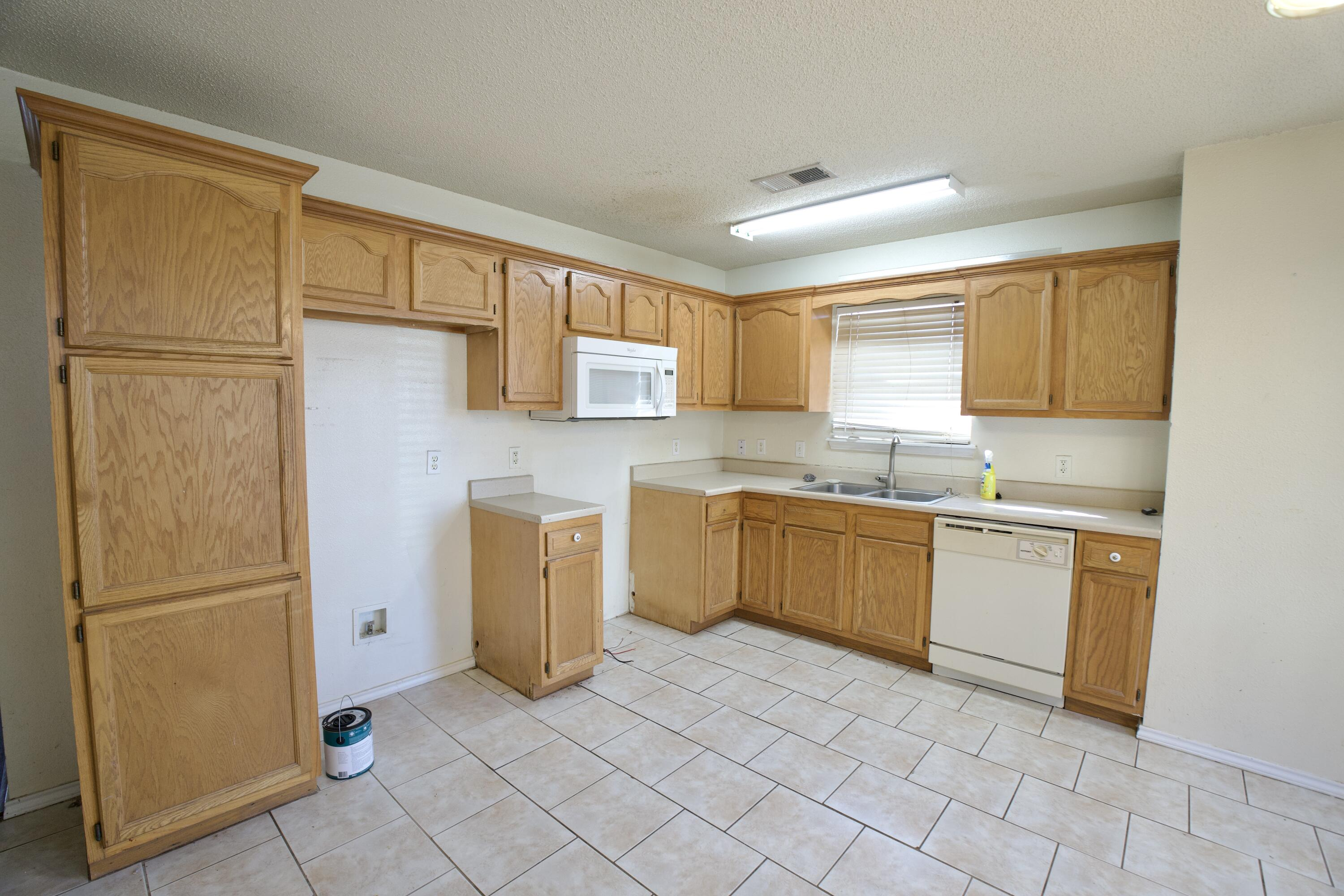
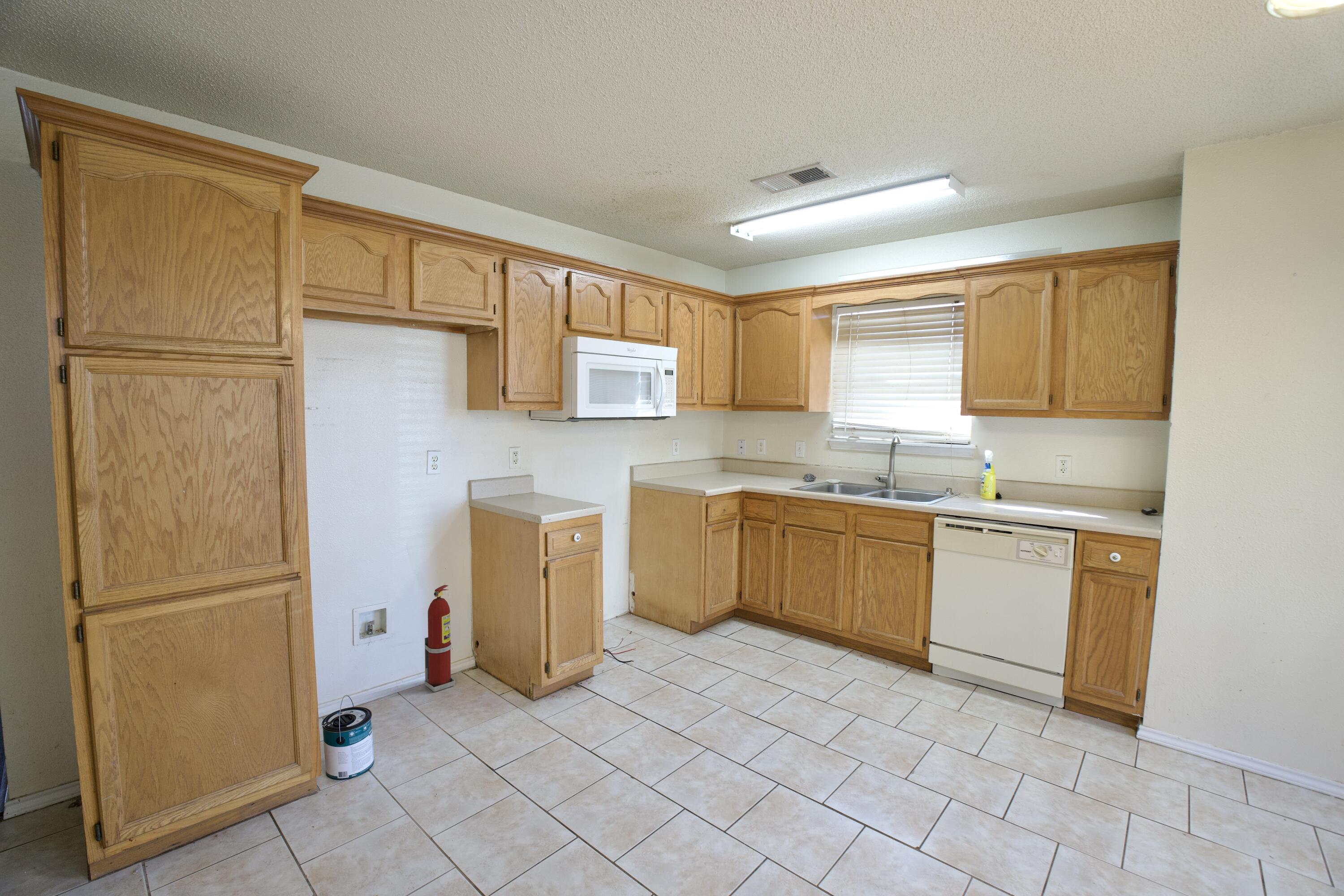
+ fire extinguisher [424,585,455,693]
